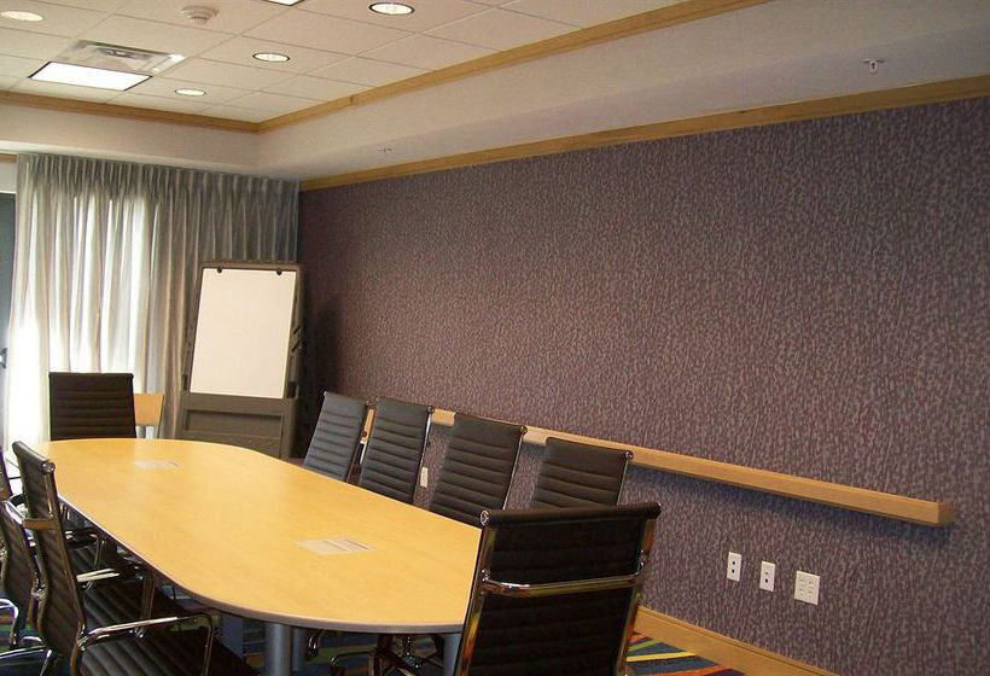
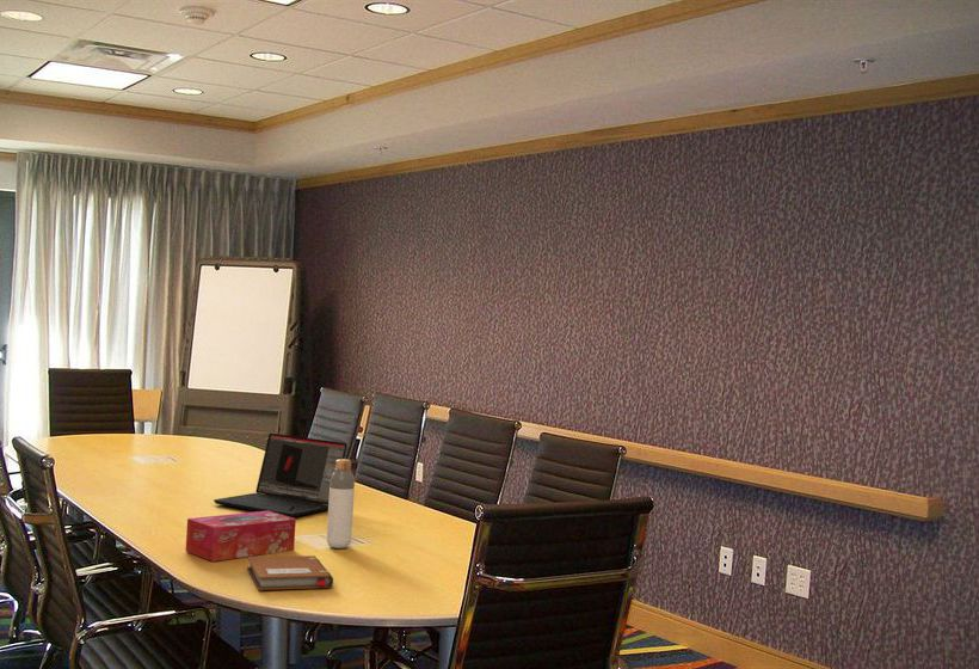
+ laptop [213,432,349,518]
+ tissue box [185,511,297,563]
+ bottle [326,458,356,550]
+ notebook [246,554,334,591]
